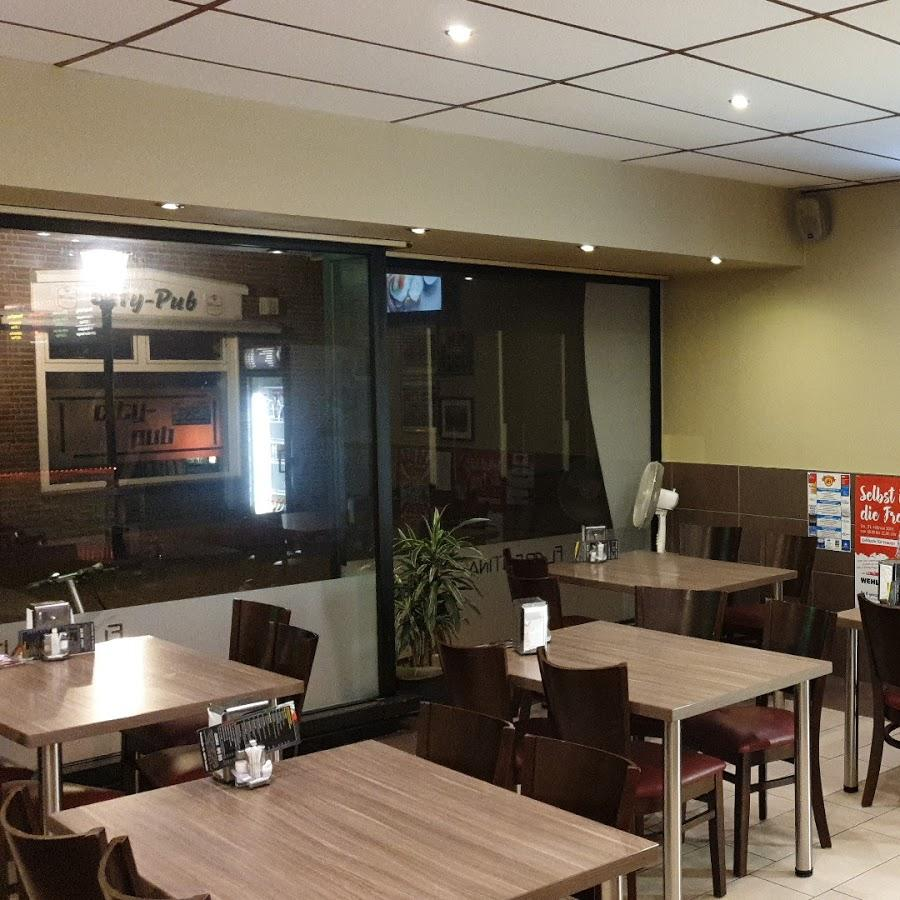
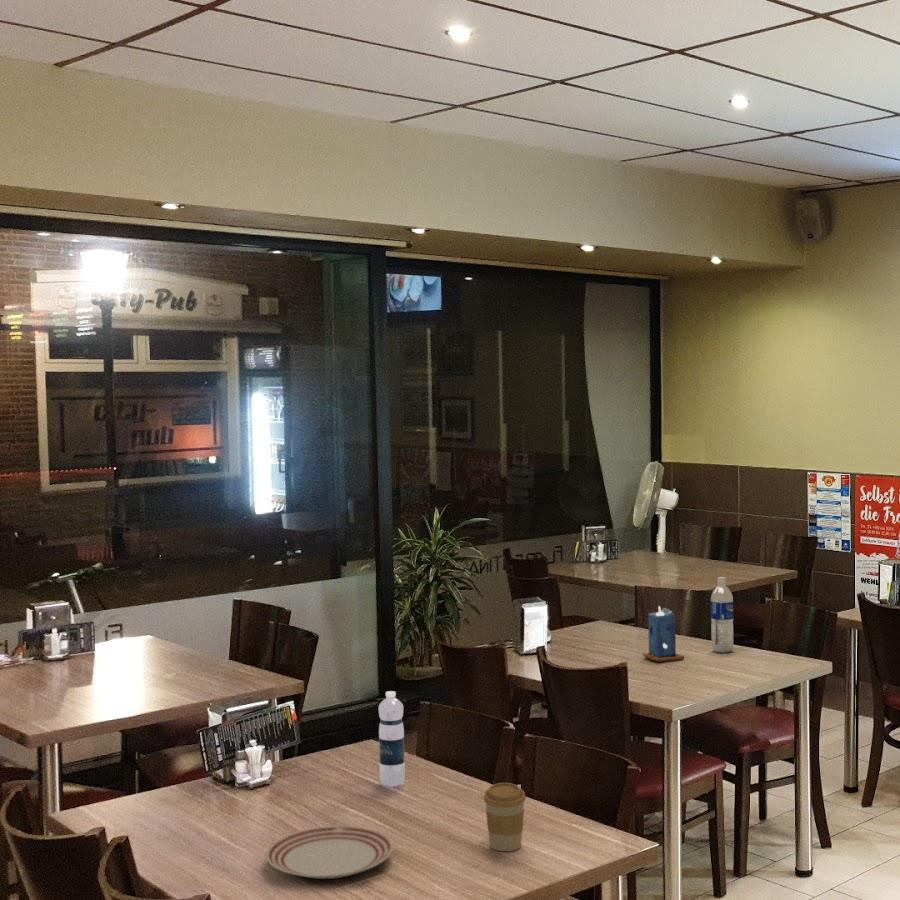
+ coffee cup [483,782,527,852]
+ dinner plate [265,825,394,880]
+ candle [642,605,685,663]
+ water bottle [710,576,734,654]
+ water bottle [378,690,406,788]
